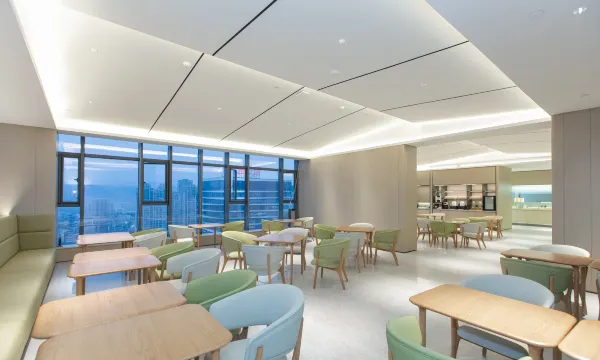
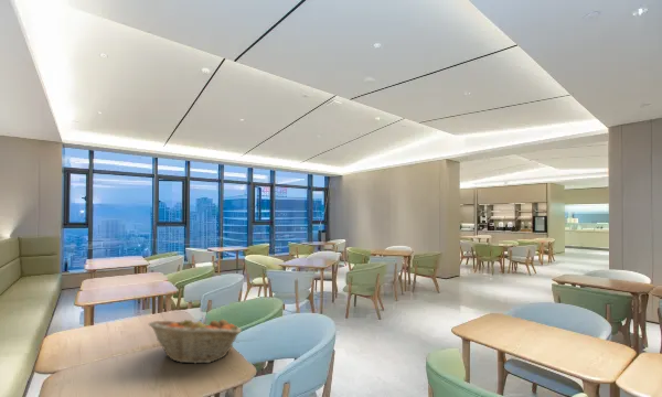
+ fruit basket [148,314,243,365]
